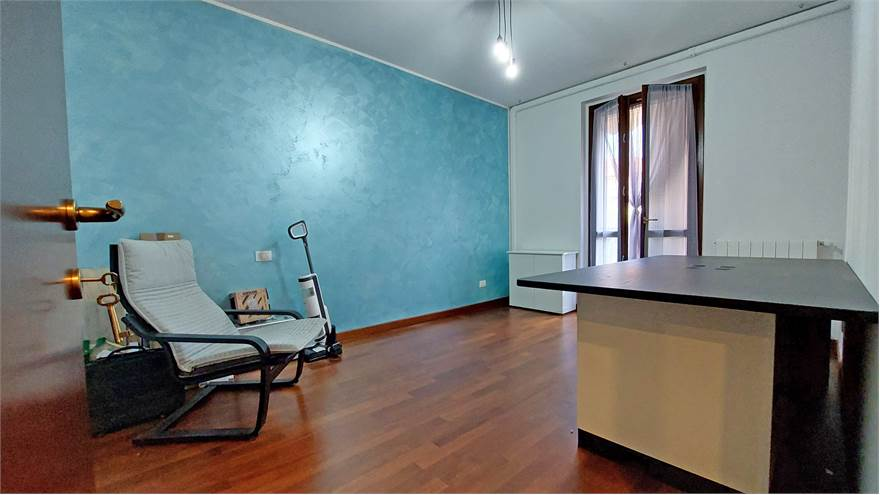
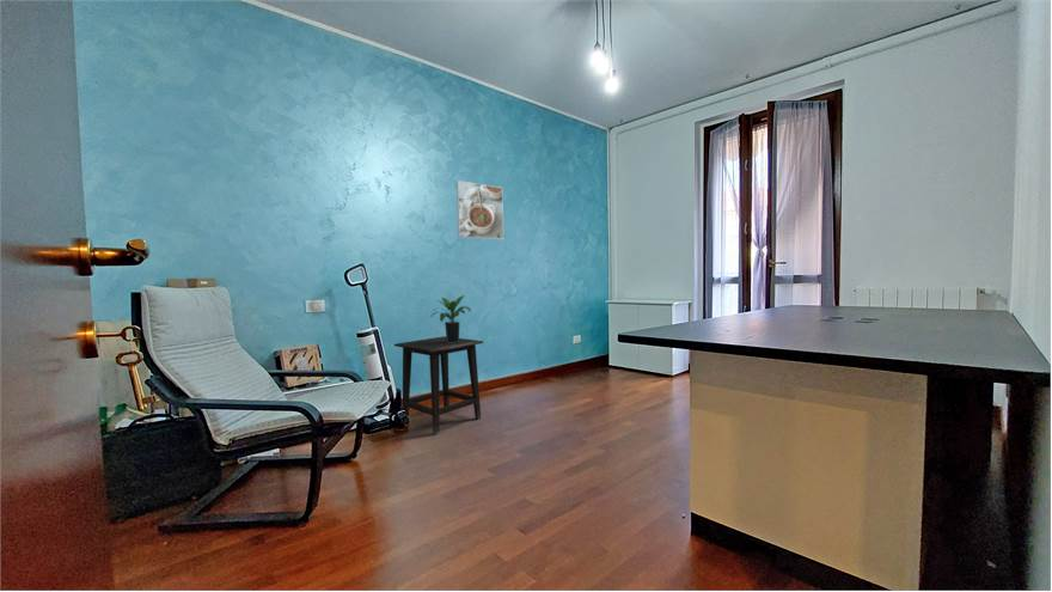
+ side table [393,335,484,437]
+ potted plant [429,294,472,343]
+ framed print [455,179,504,240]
